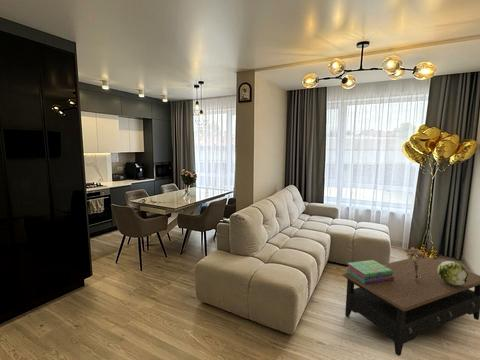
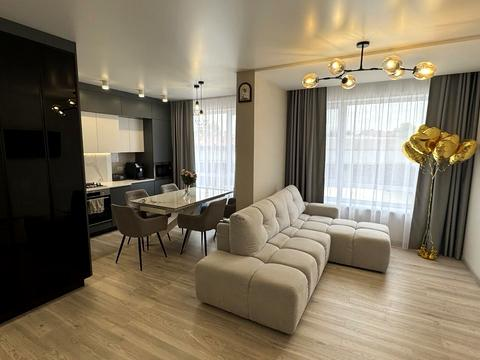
- stack of books [345,259,394,284]
- coffee table [341,255,480,357]
- bouquet [404,246,427,279]
- decorative sphere [437,260,468,285]
